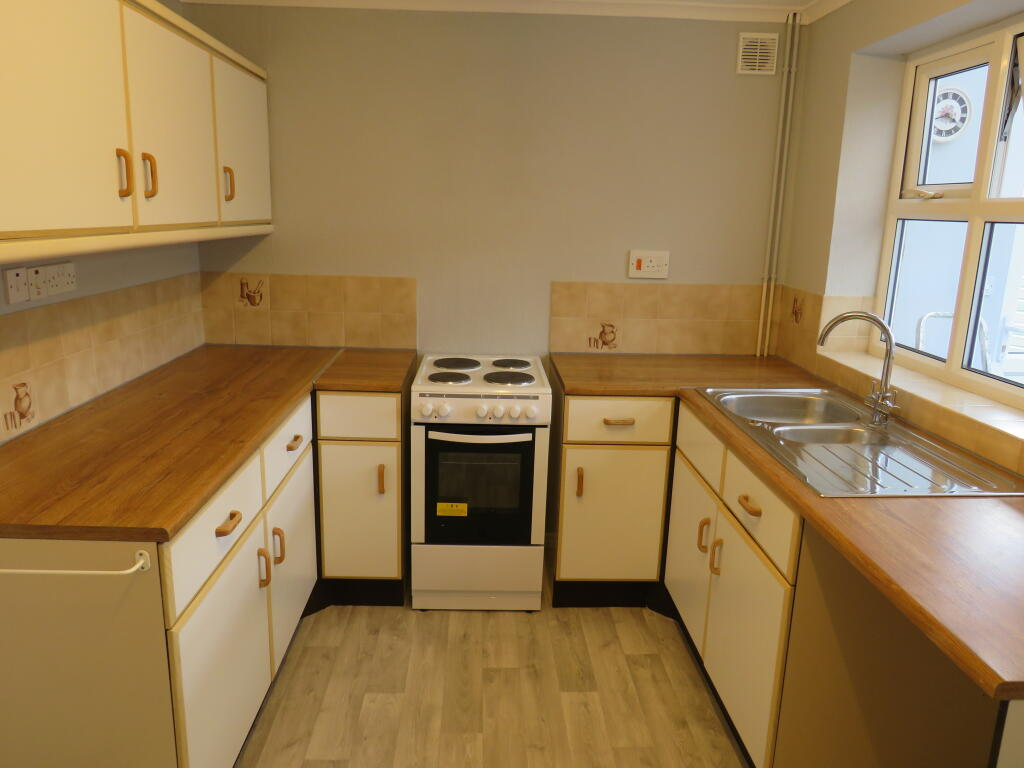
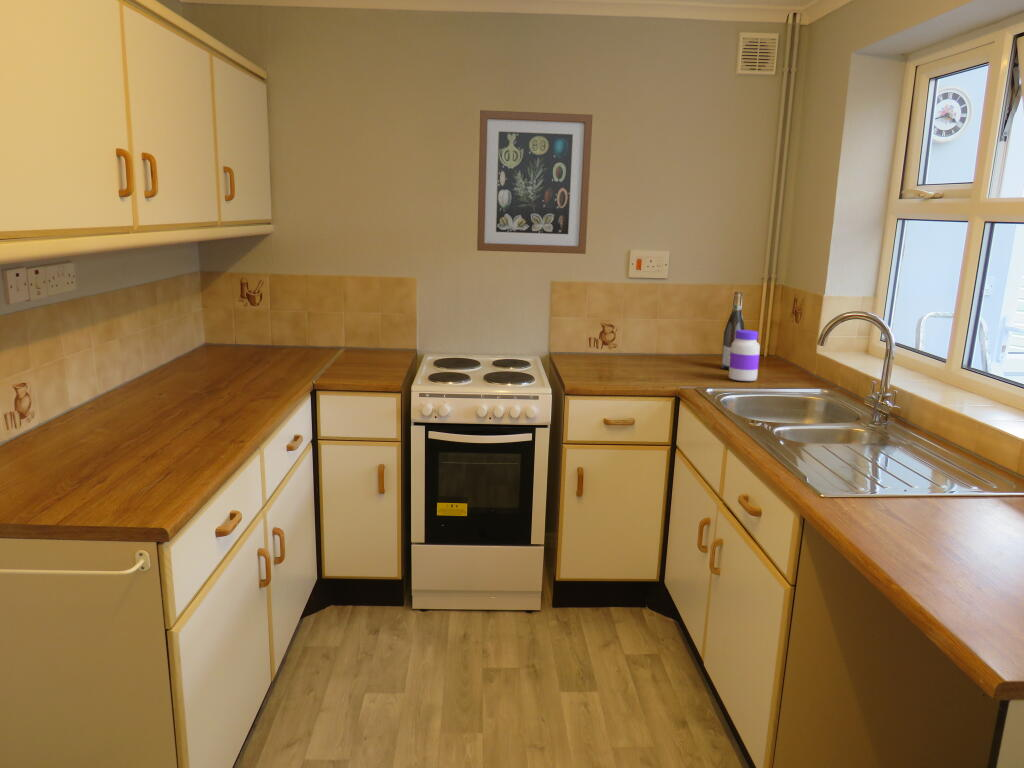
+ wall art [476,109,594,255]
+ jar [728,329,761,382]
+ wine bottle [720,291,746,371]
